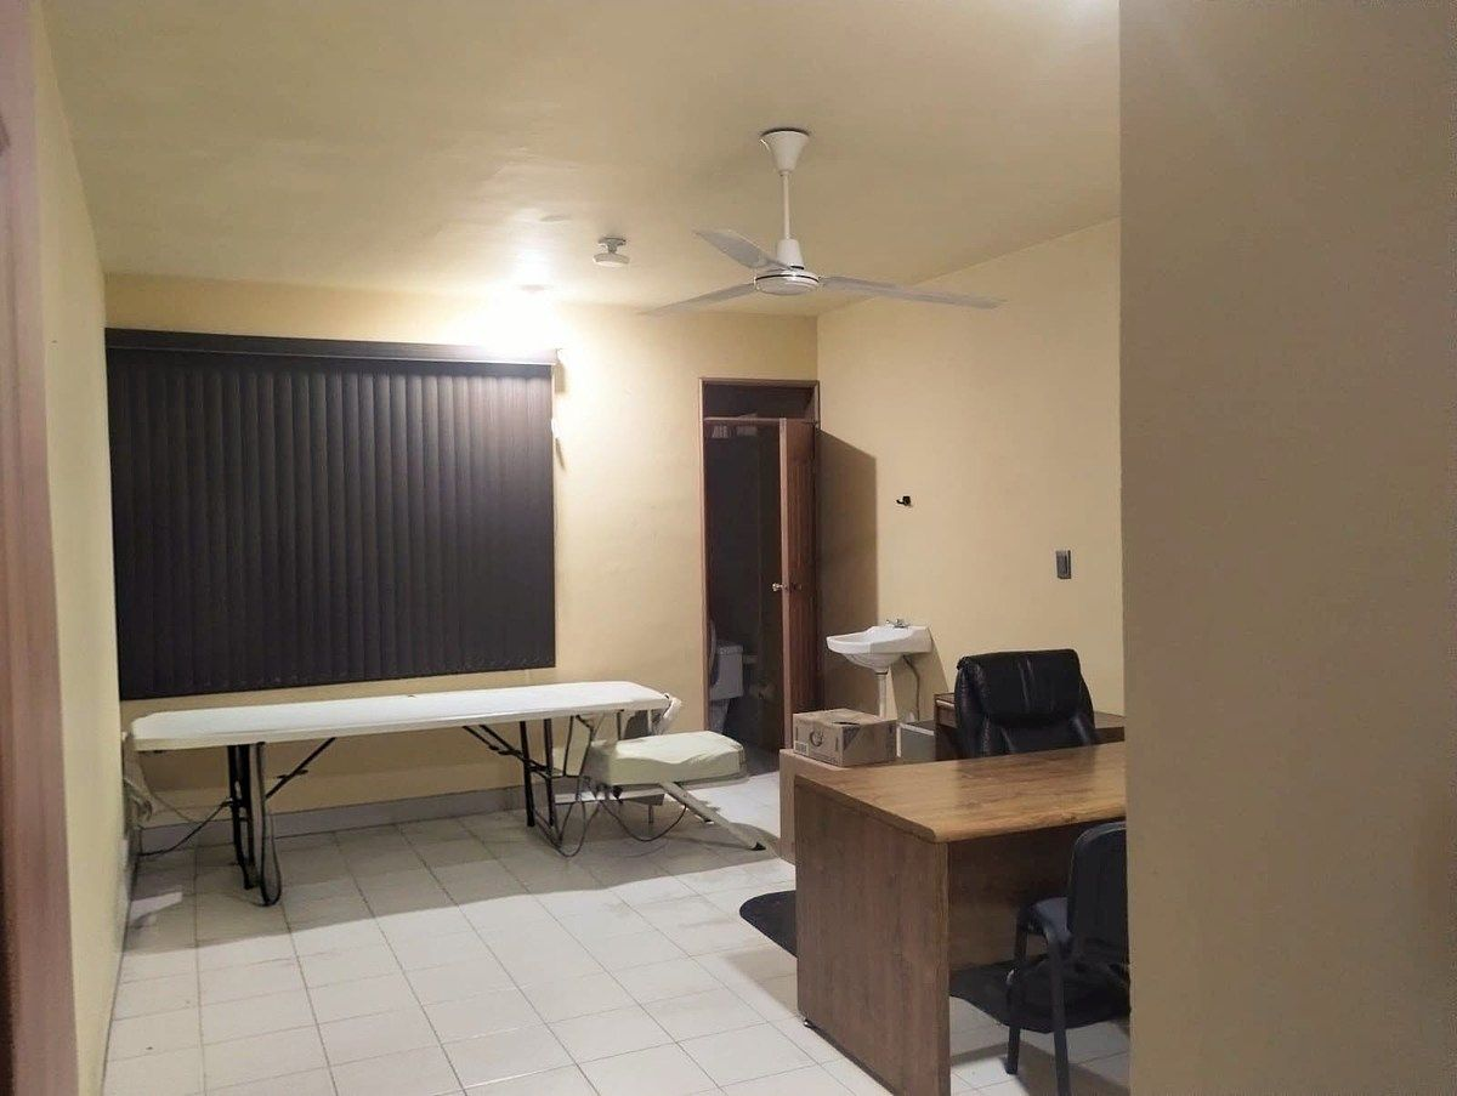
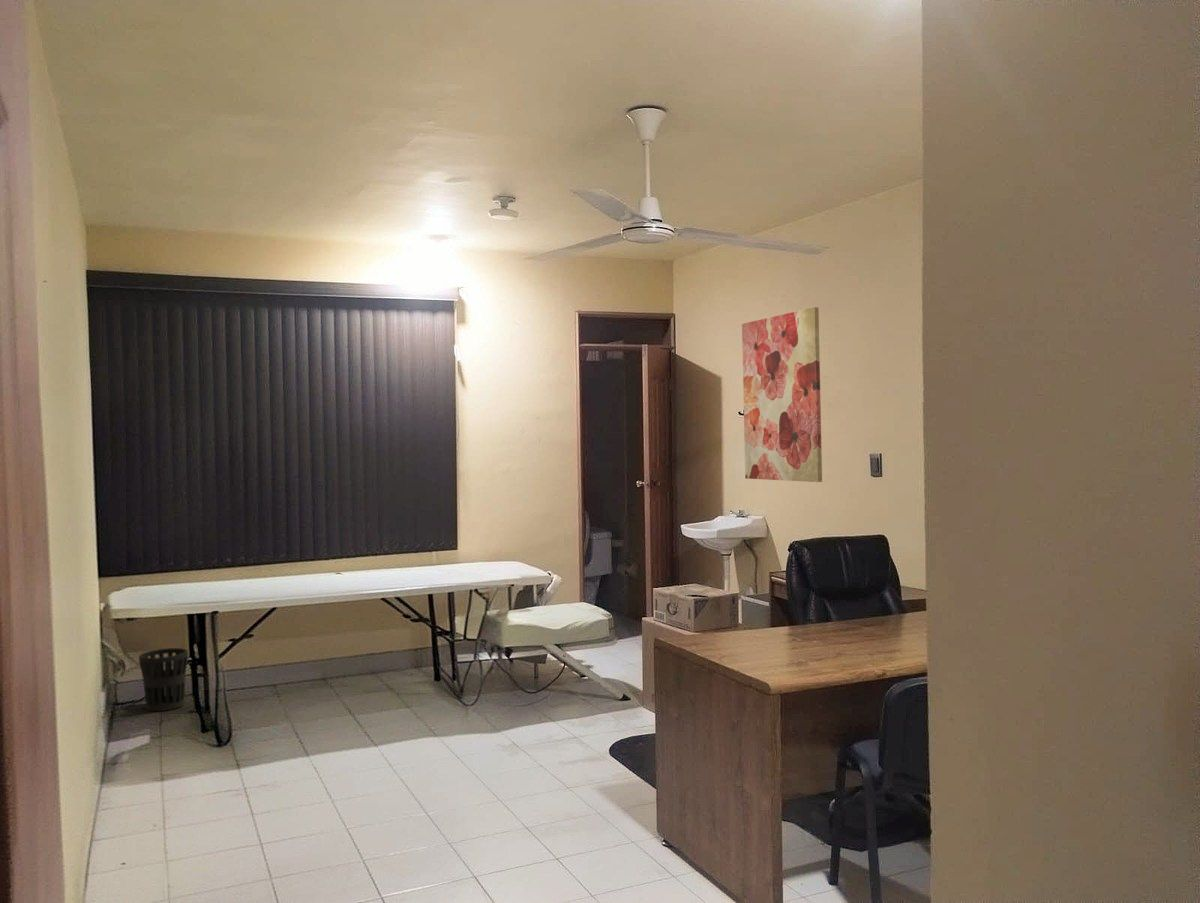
+ wastebasket [138,647,189,712]
+ wall art [741,306,823,483]
